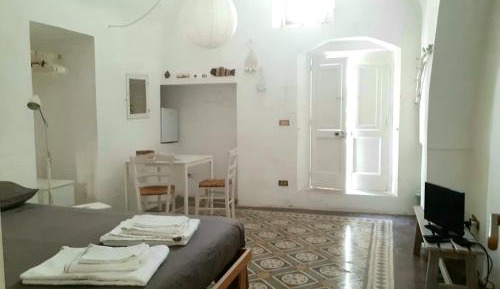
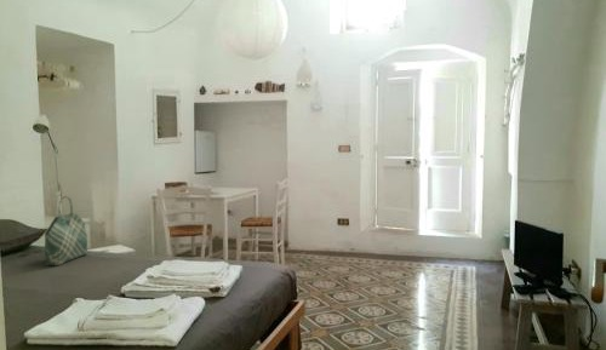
+ tote bag [44,195,88,266]
